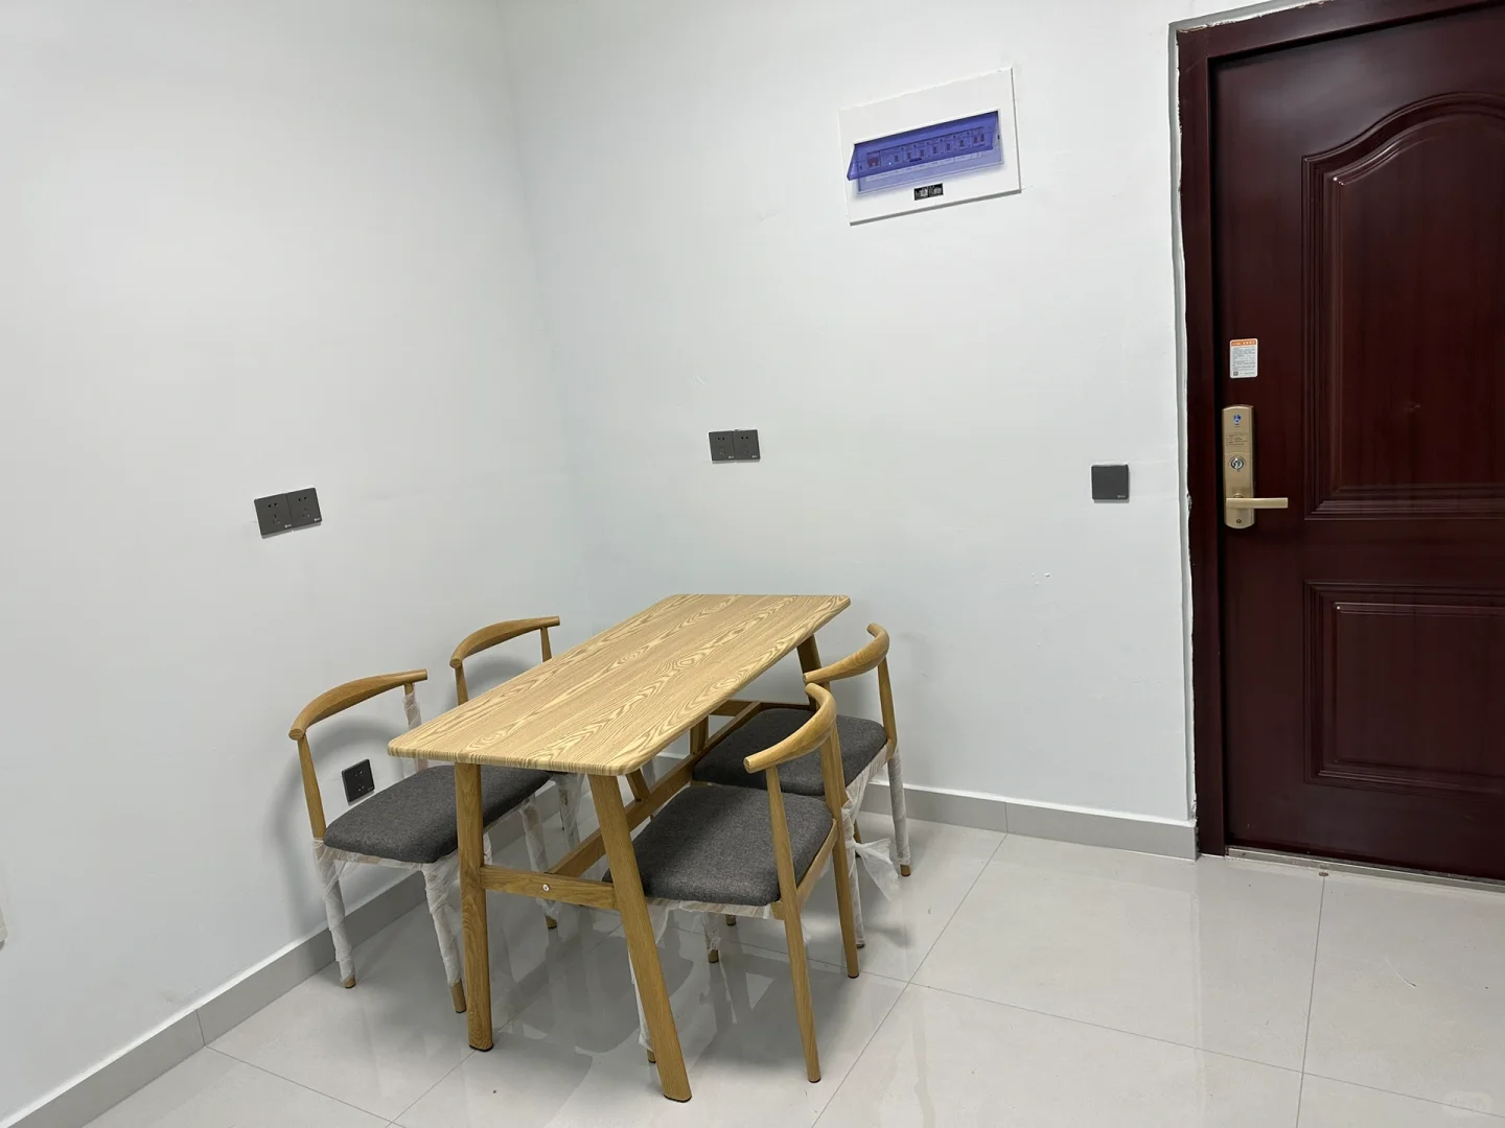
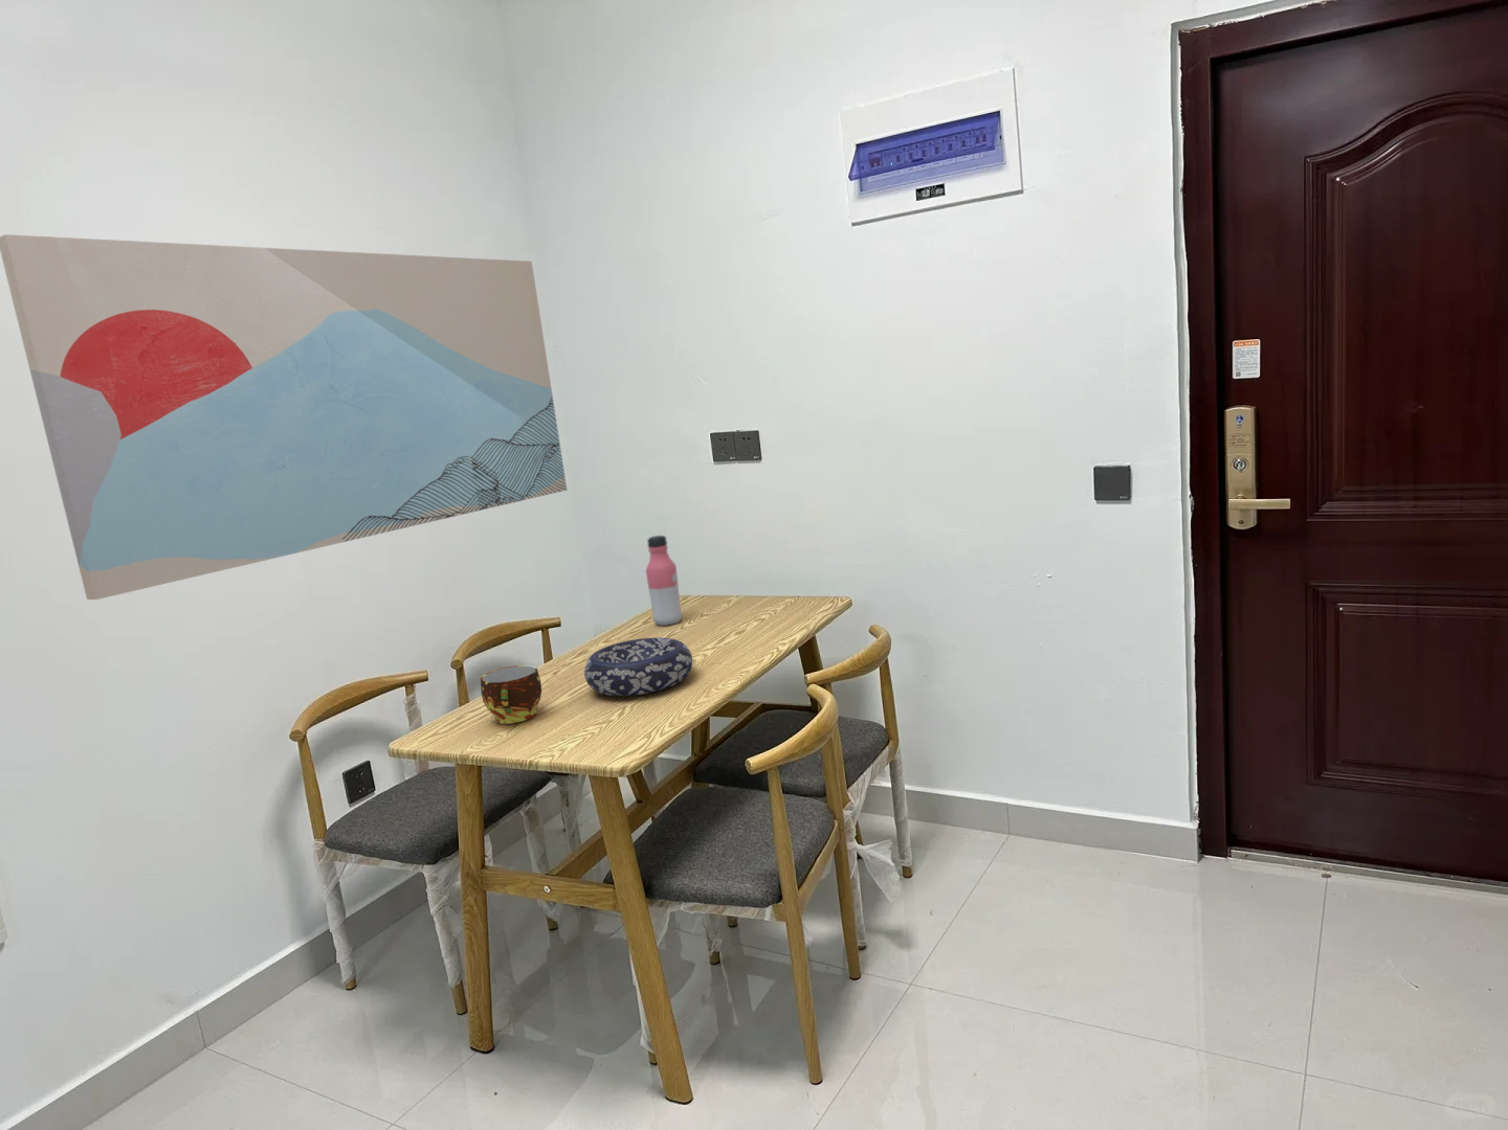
+ water bottle [645,534,684,627]
+ cup [480,665,543,725]
+ decorative bowl [583,637,693,697]
+ wall art [0,234,568,601]
